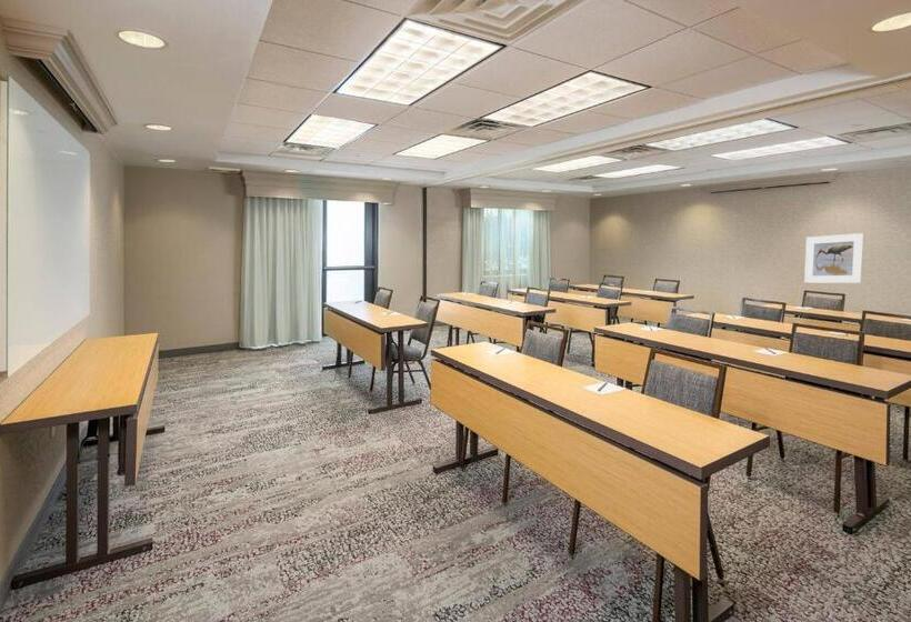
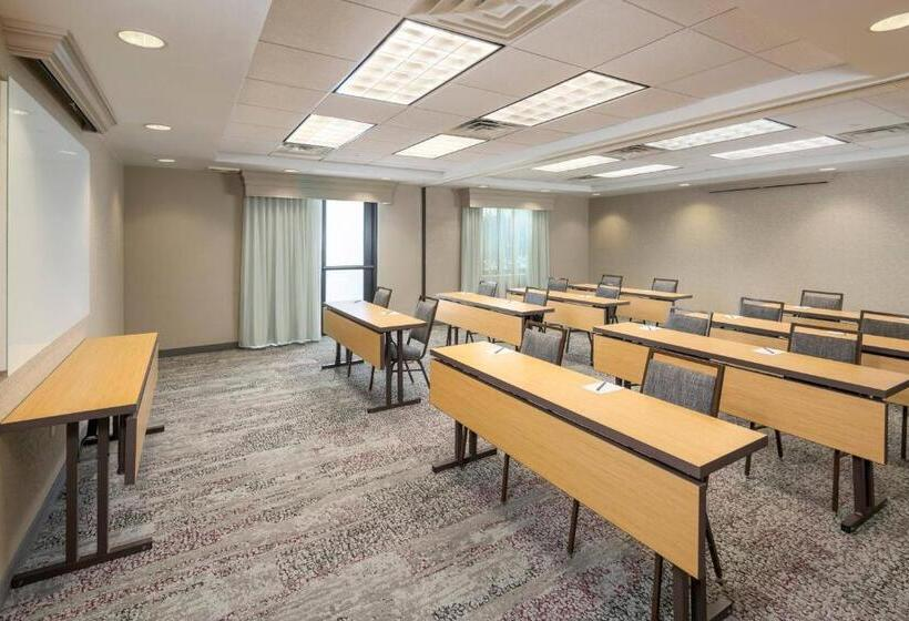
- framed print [803,232,865,284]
